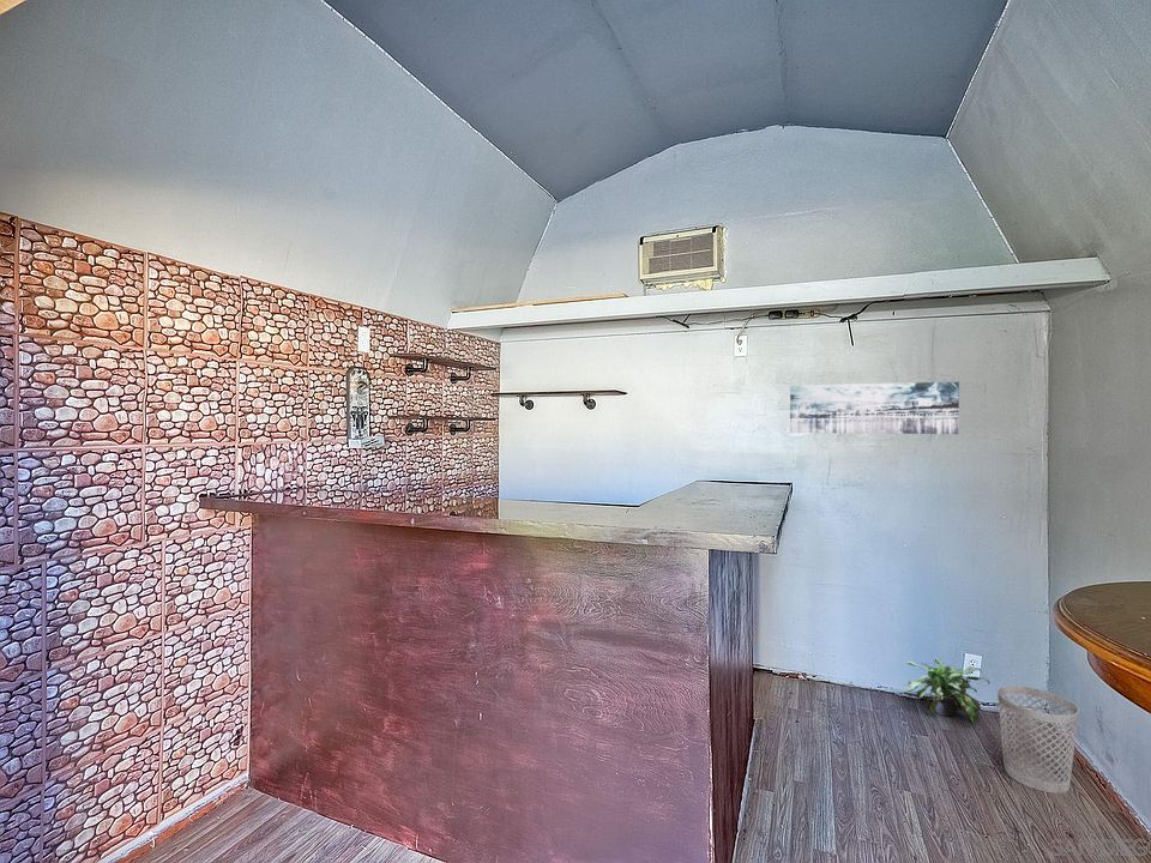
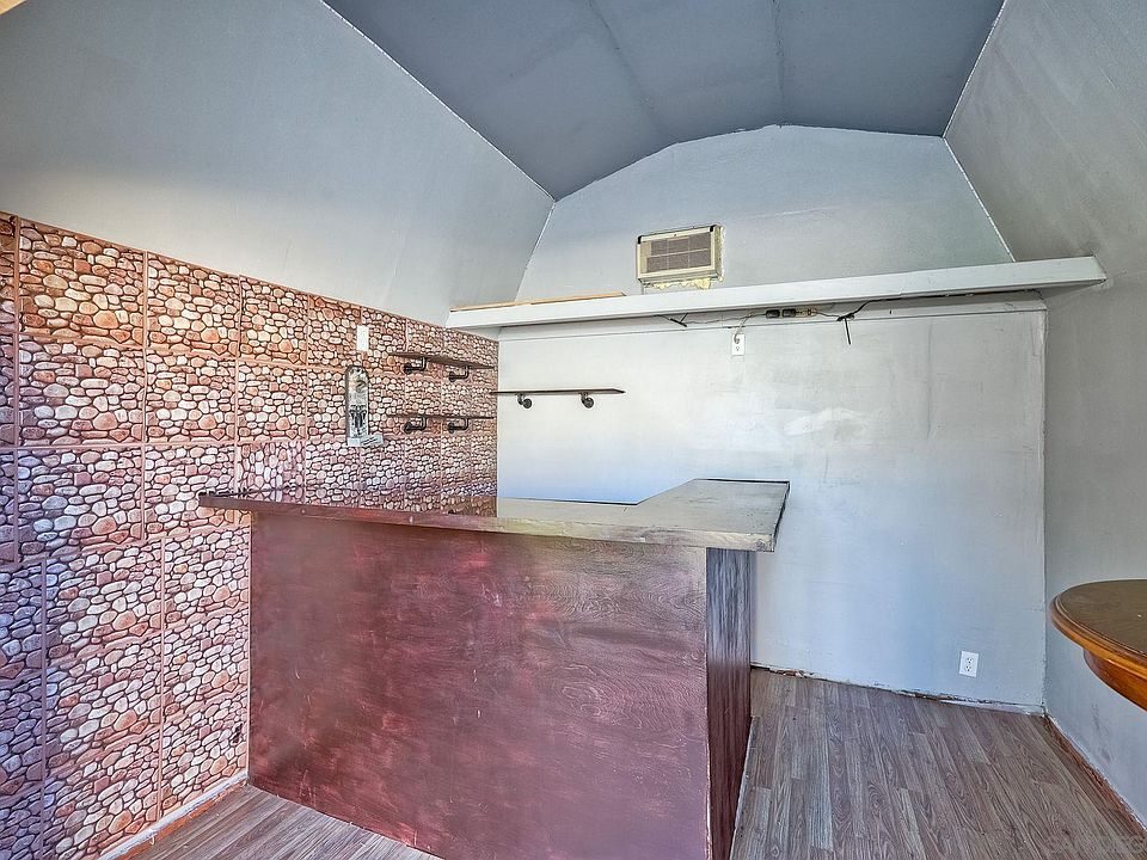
- wastebasket [996,684,1080,795]
- wall art [789,381,960,435]
- potted plant [903,658,990,726]
